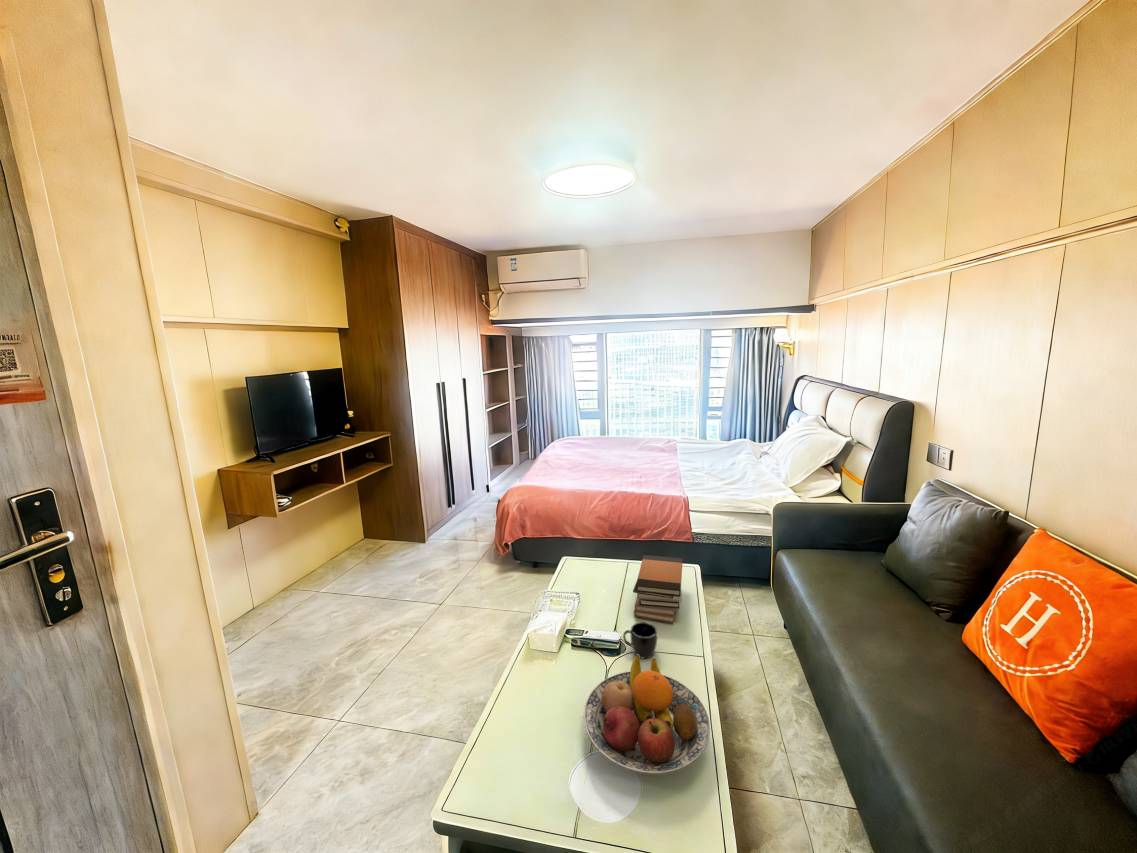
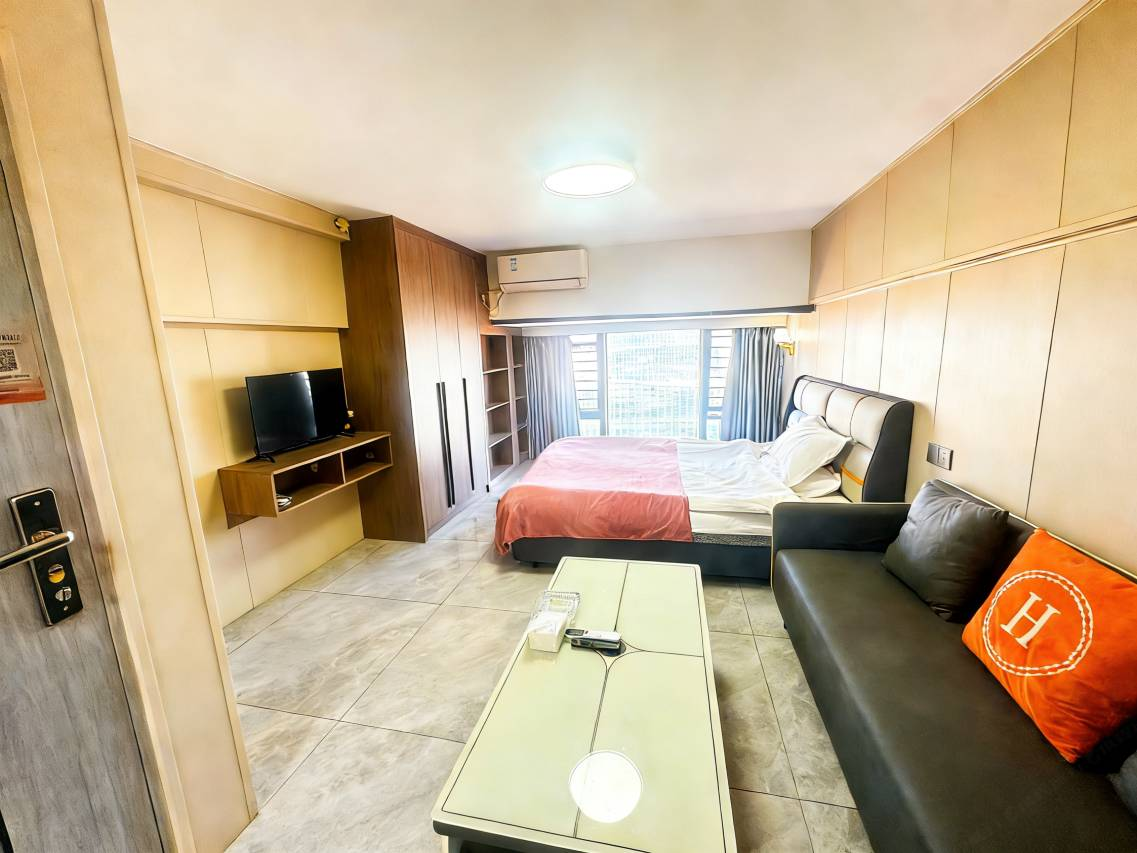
- mug [622,621,658,659]
- fruit bowl [583,655,711,775]
- book stack [632,554,683,624]
